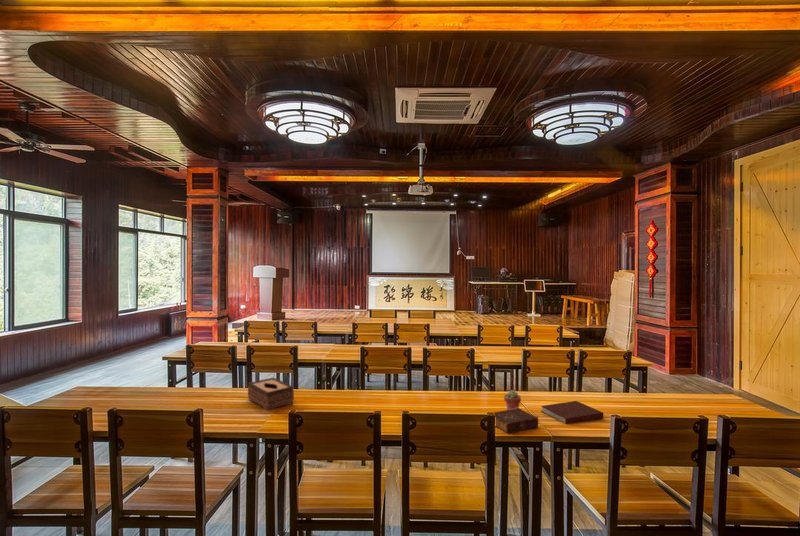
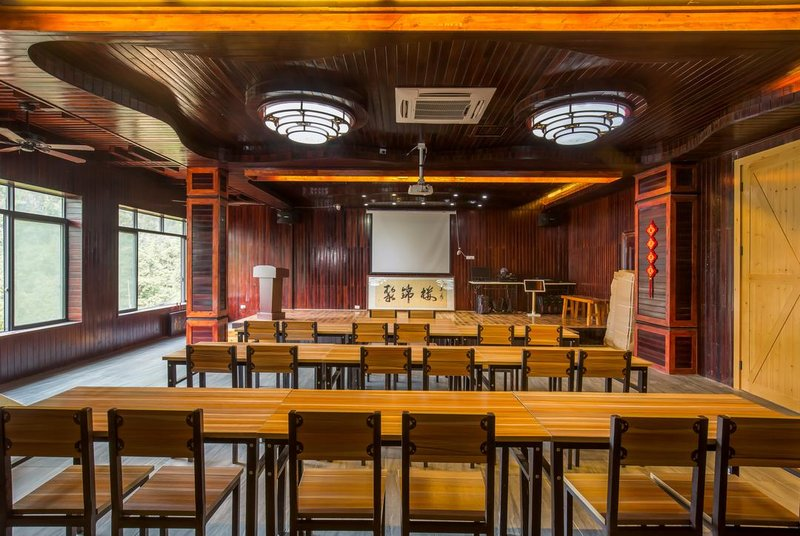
- potted succulent [503,389,522,410]
- tissue box [247,377,295,411]
- notebook [540,400,605,425]
- book [493,407,539,435]
